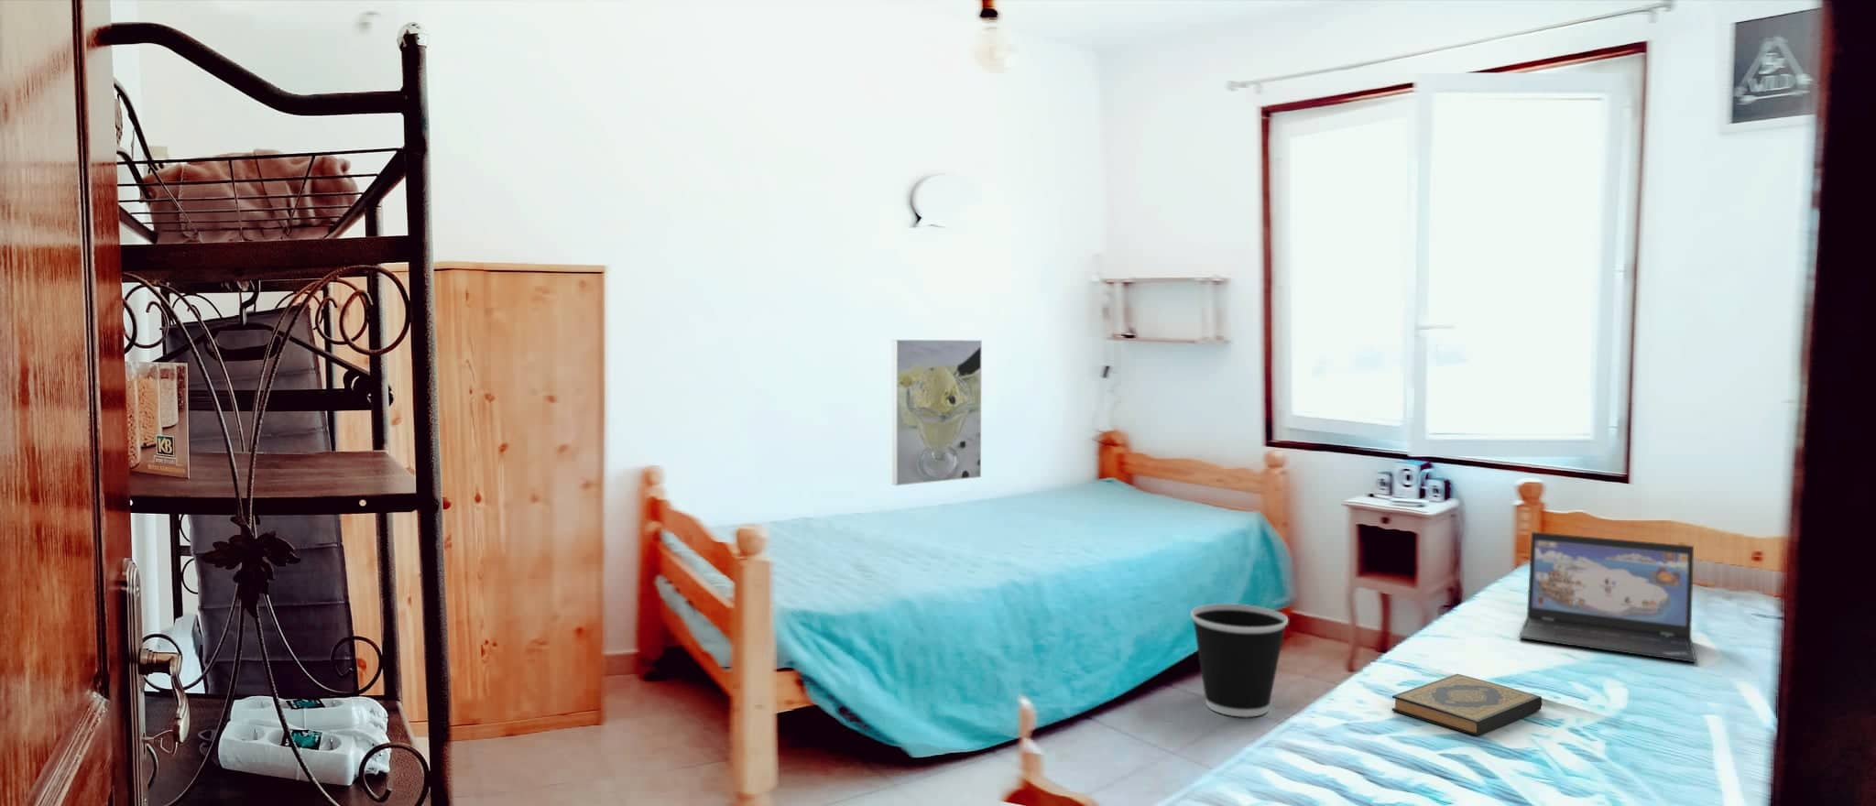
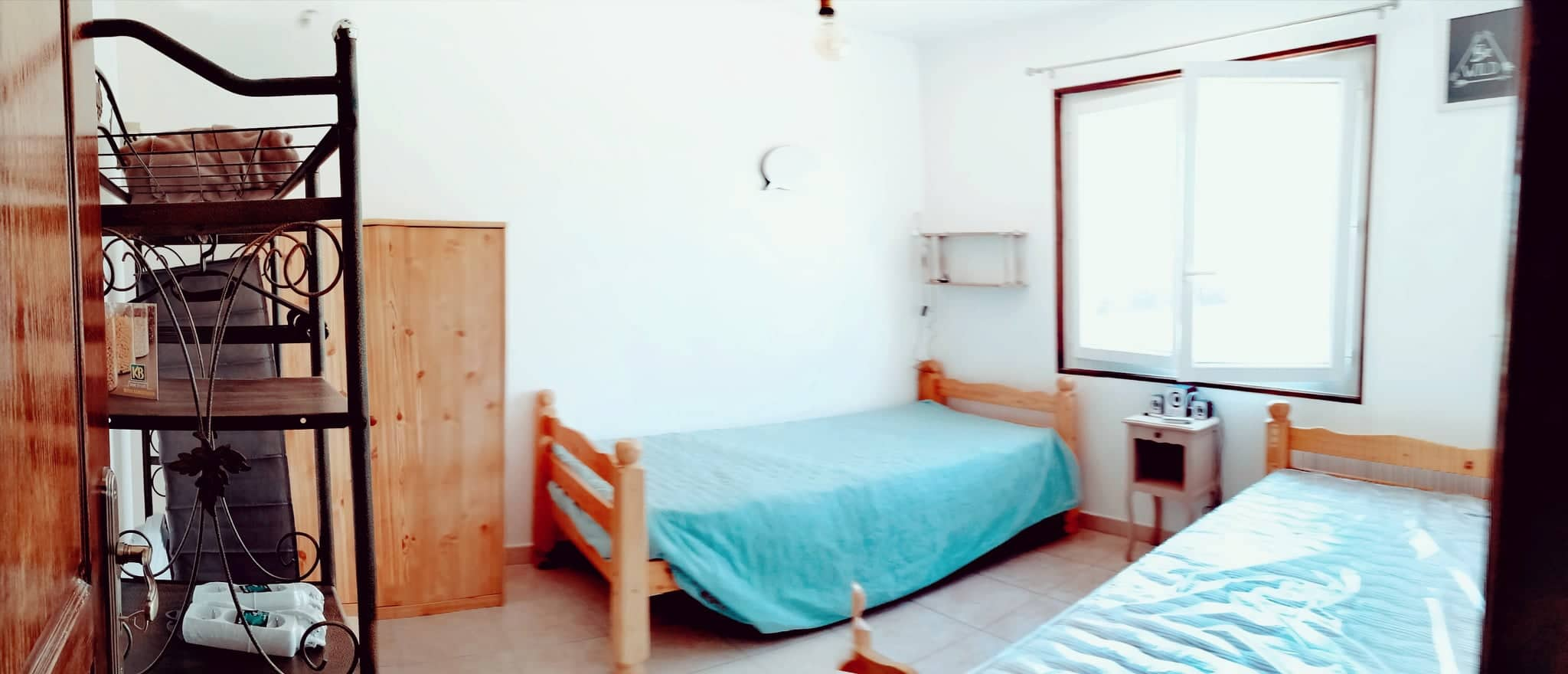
- wastebasket [1190,603,1289,718]
- hardback book [1391,673,1542,737]
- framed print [891,338,983,487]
- laptop [1518,531,1697,664]
